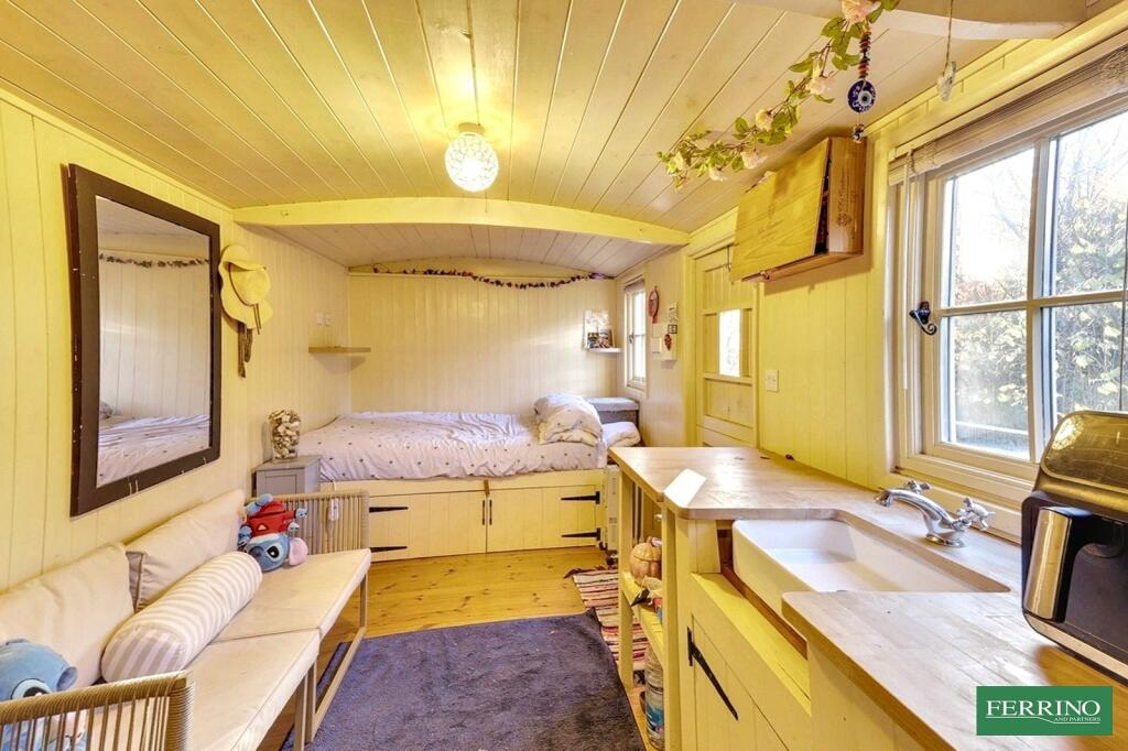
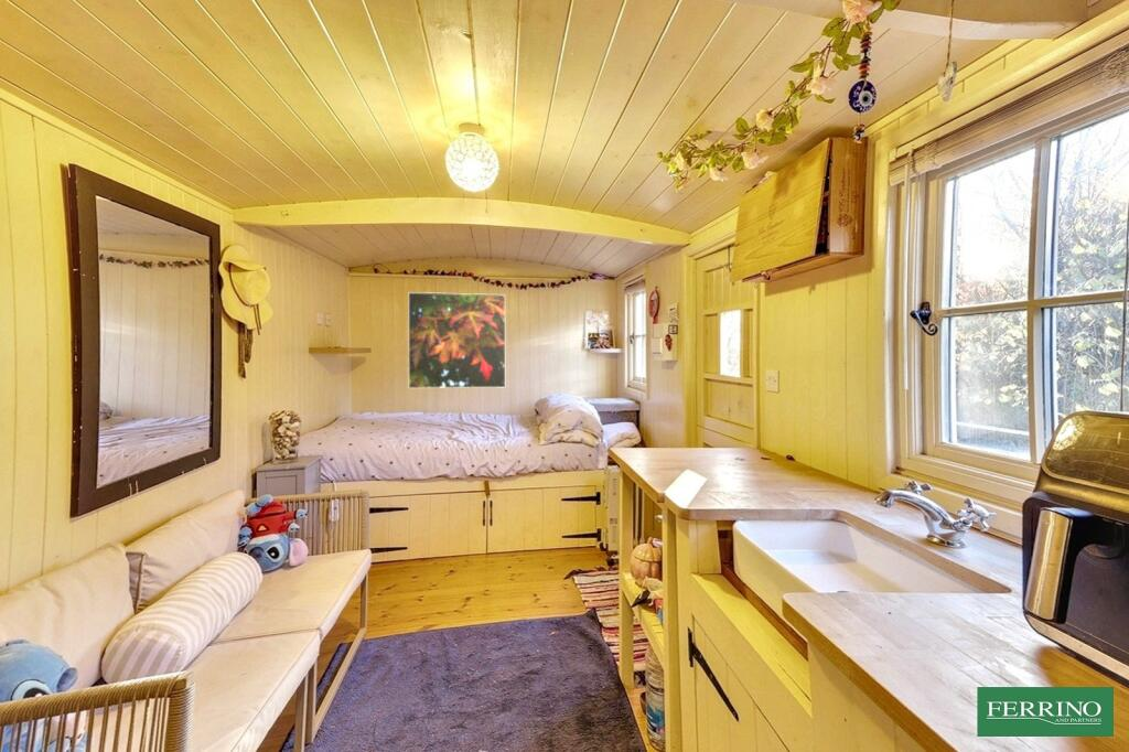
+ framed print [407,291,506,389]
